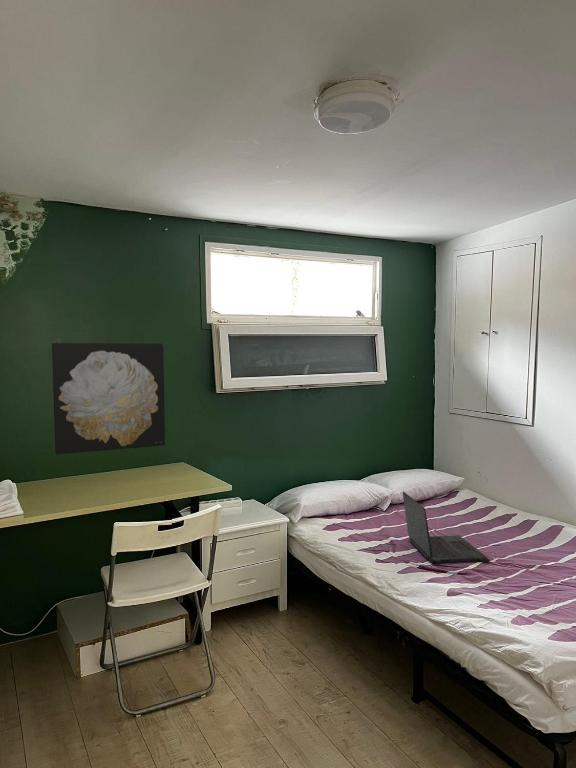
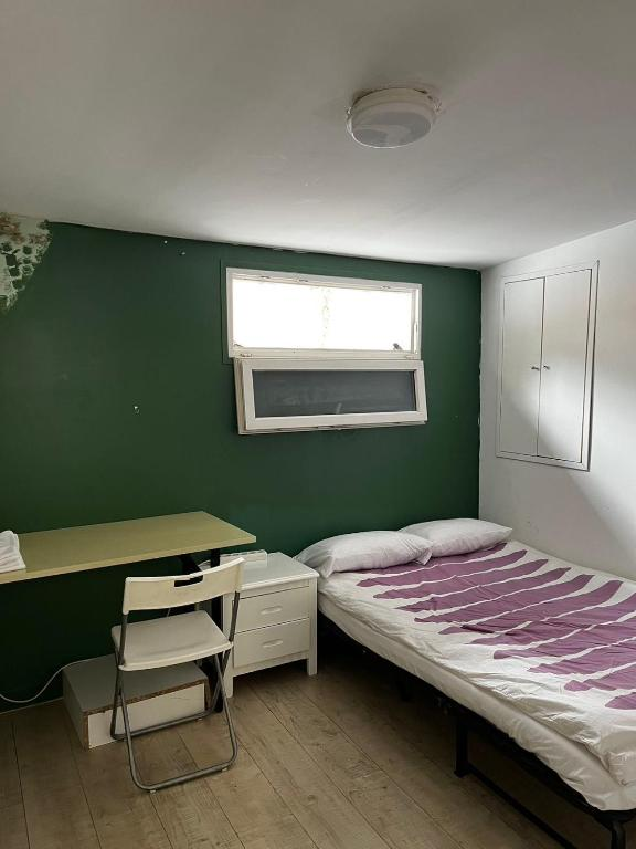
- laptop [402,491,491,564]
- wall art [51,342,166,455]
